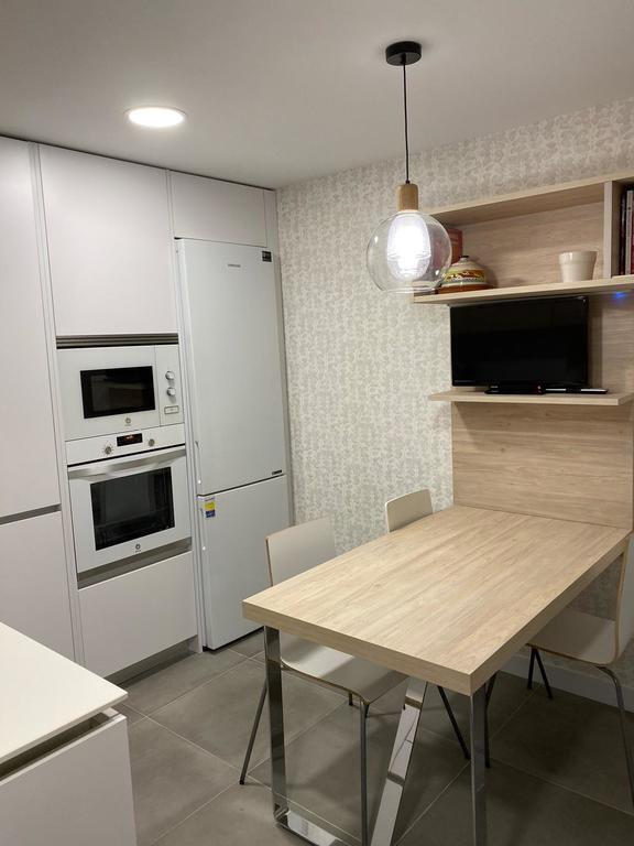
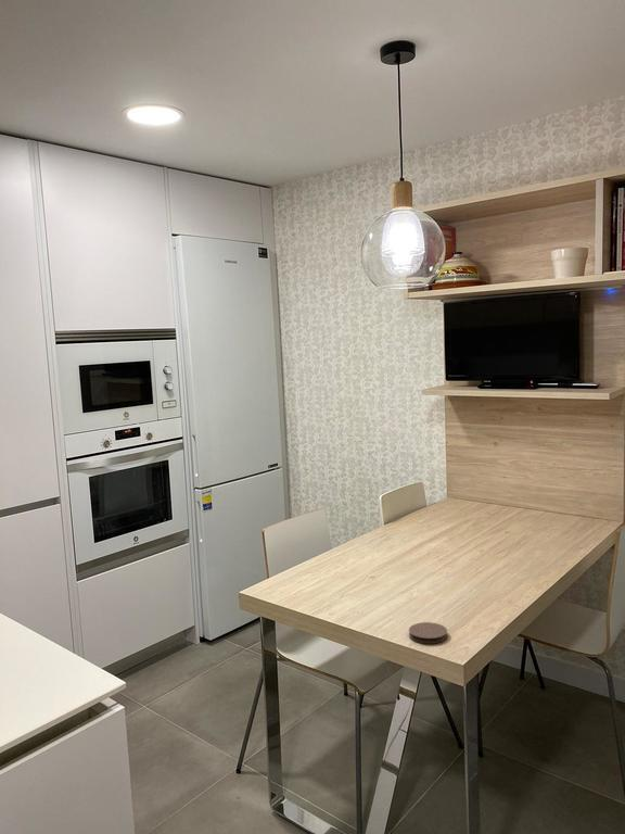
+ coaster [408,621,448,644]
